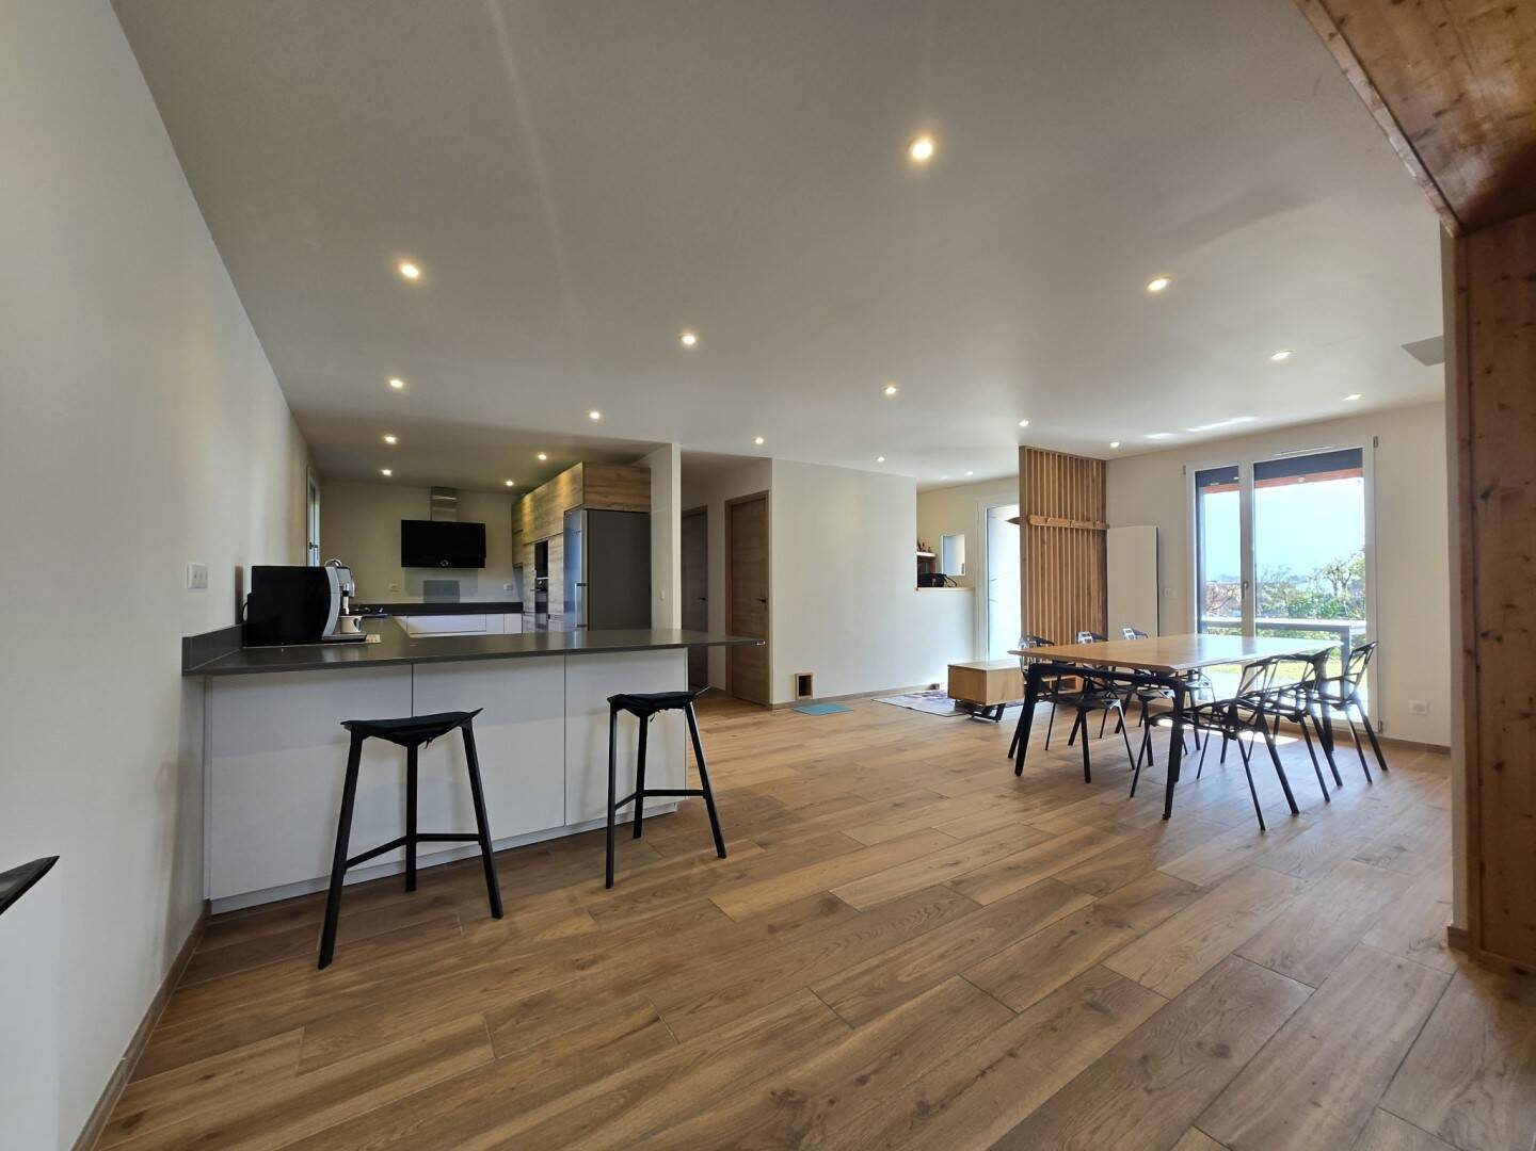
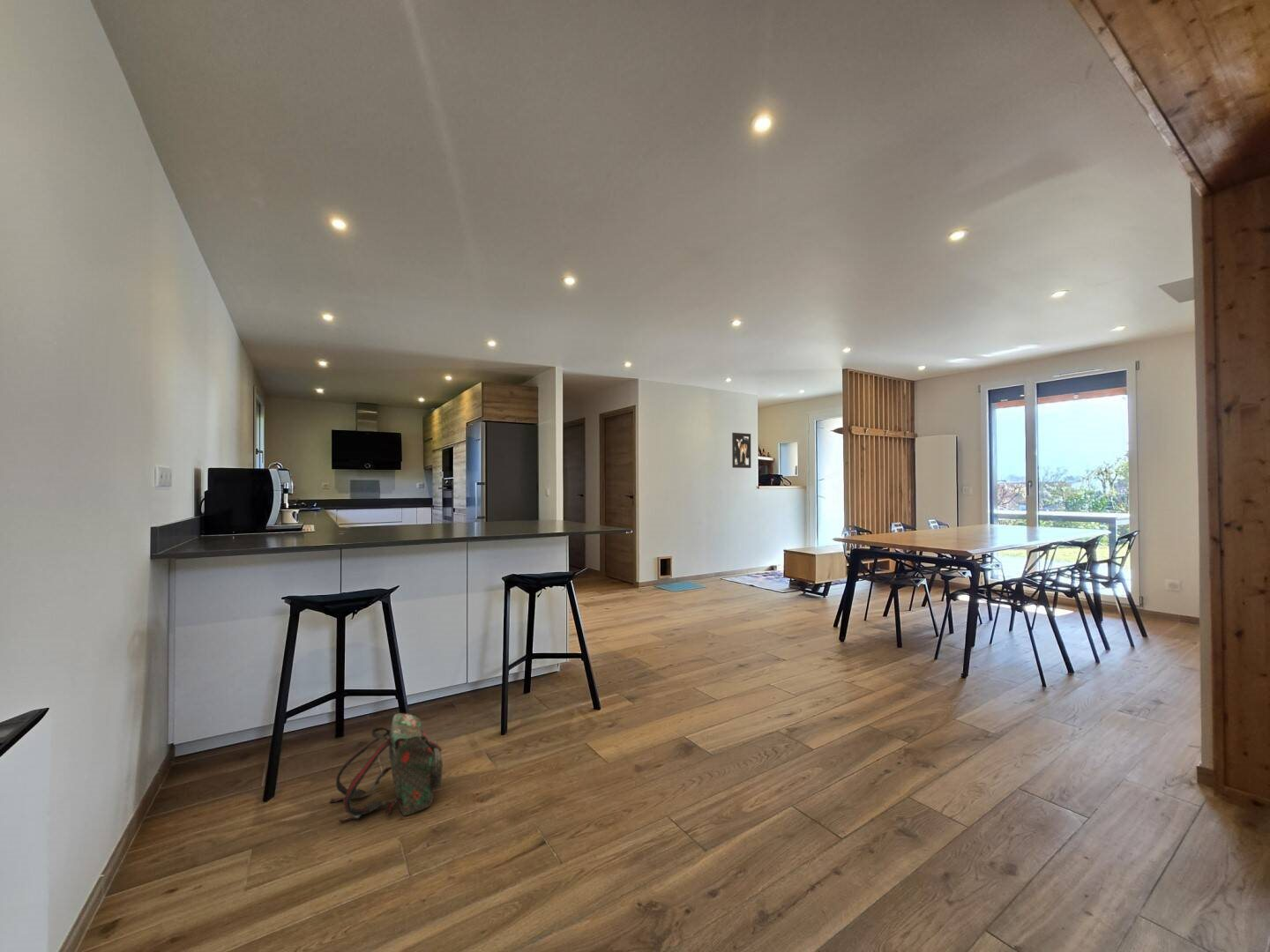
+ wall art [731,432,751,469]
+ backpack [329,712,444,823]
